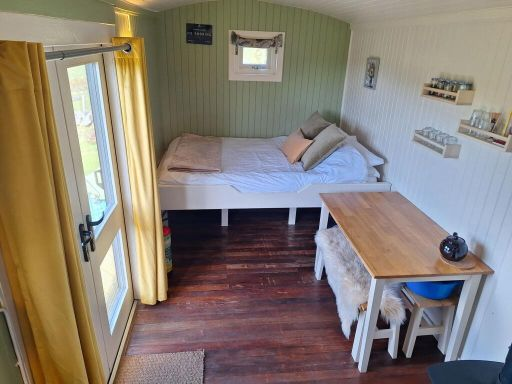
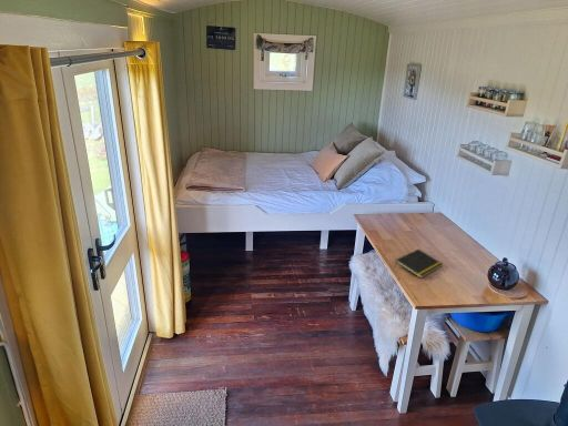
+ notepad [394,248,444,280]
